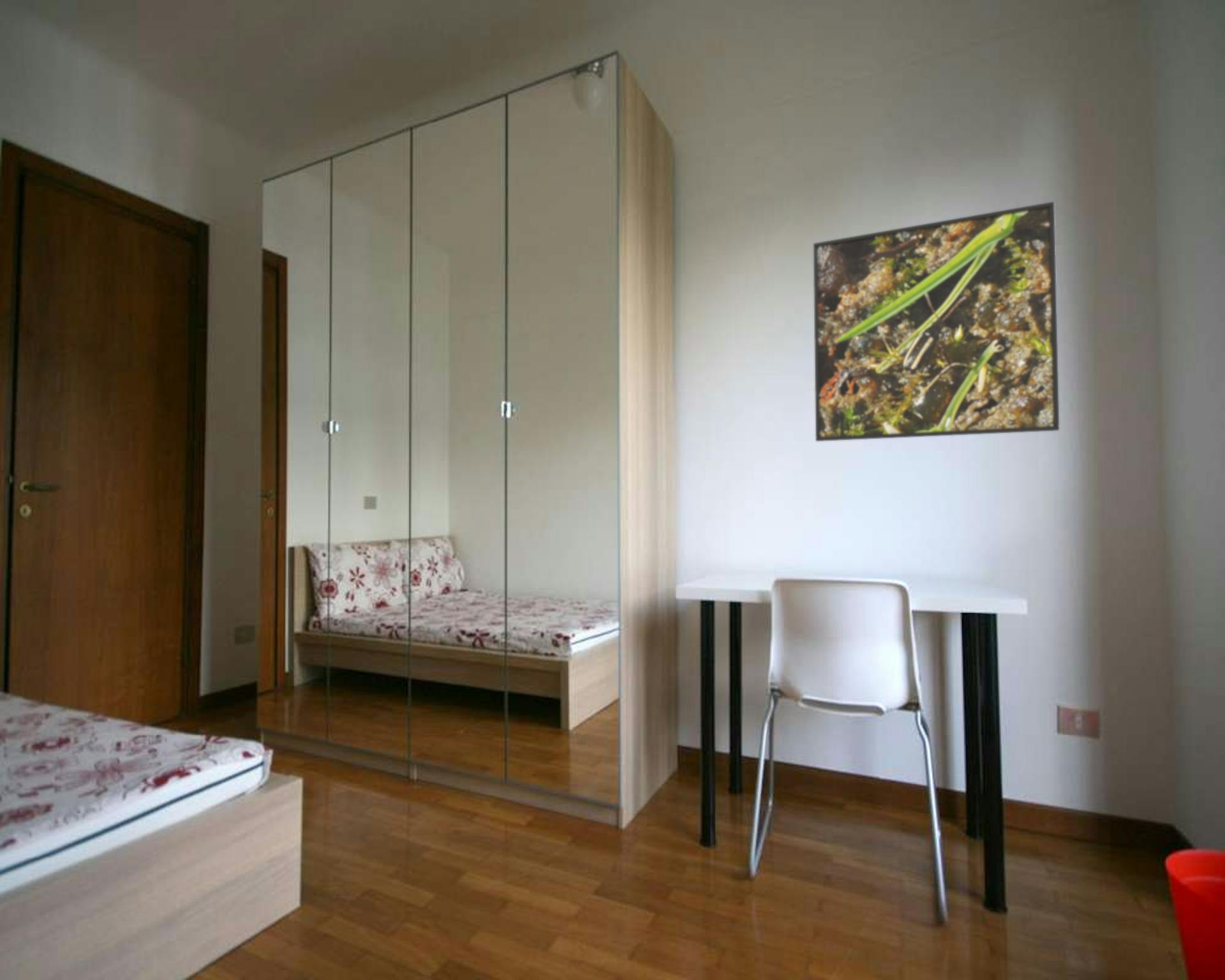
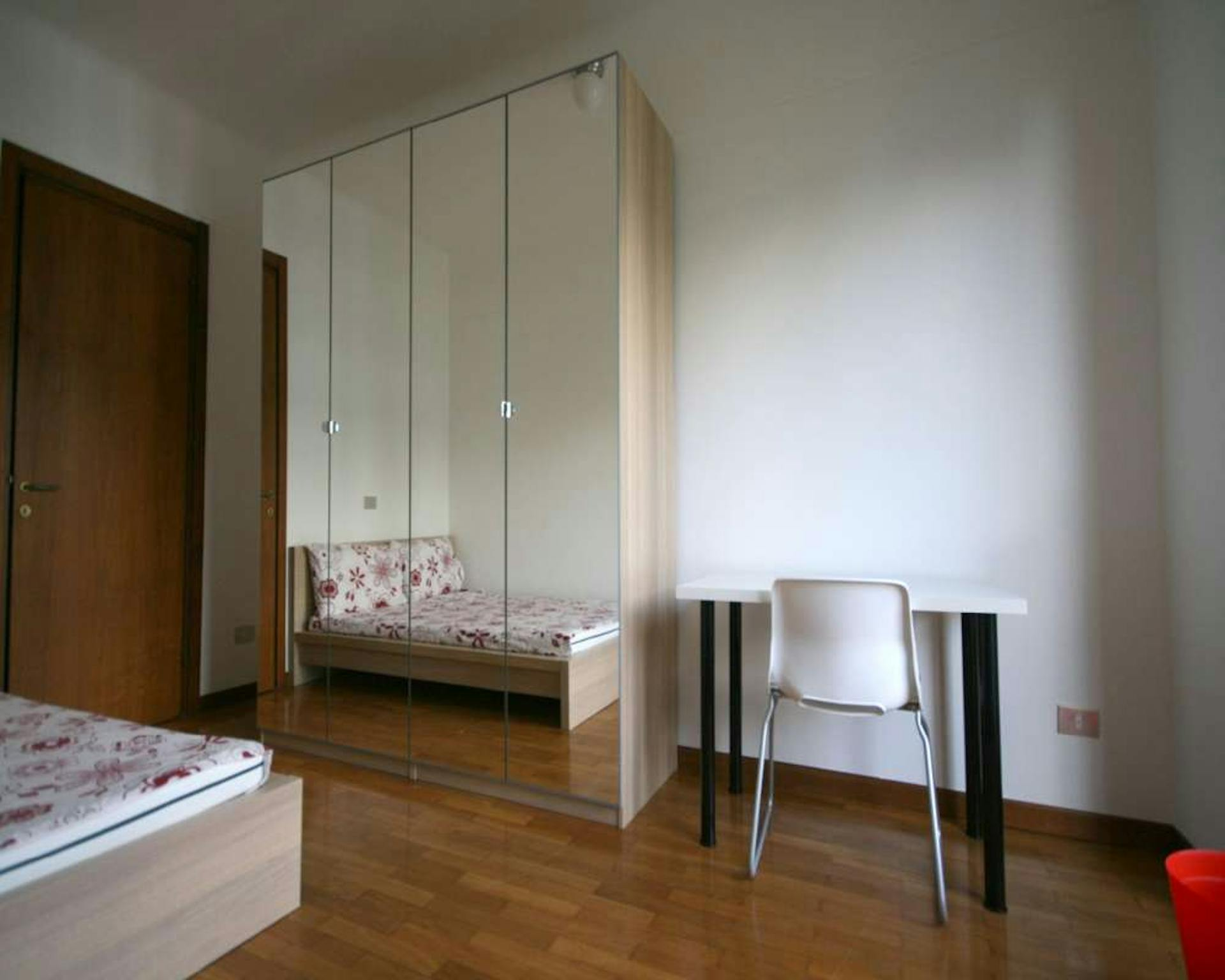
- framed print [813,201,1060,442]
